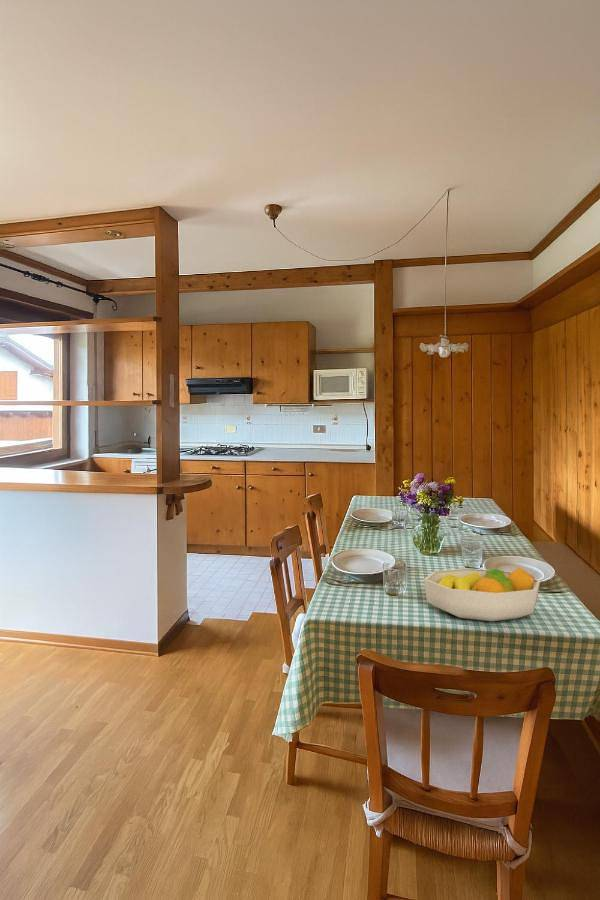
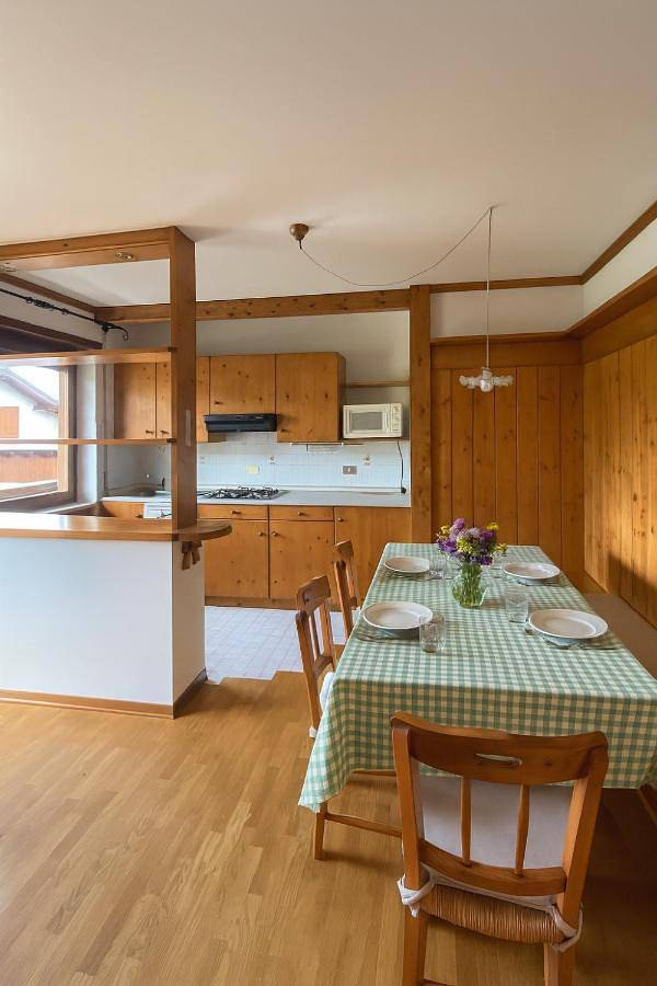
- fruit bowl [423,566,541,622]
